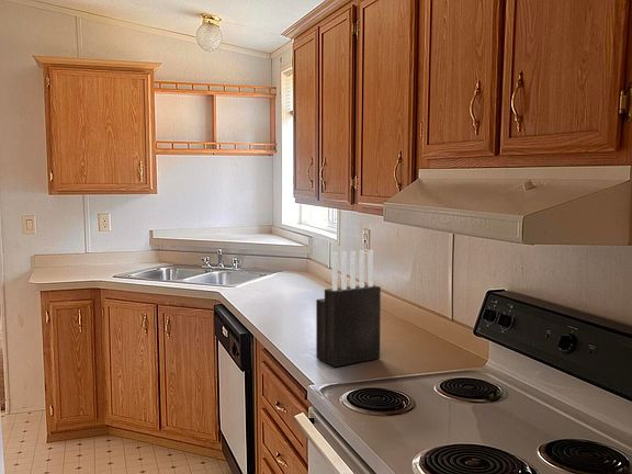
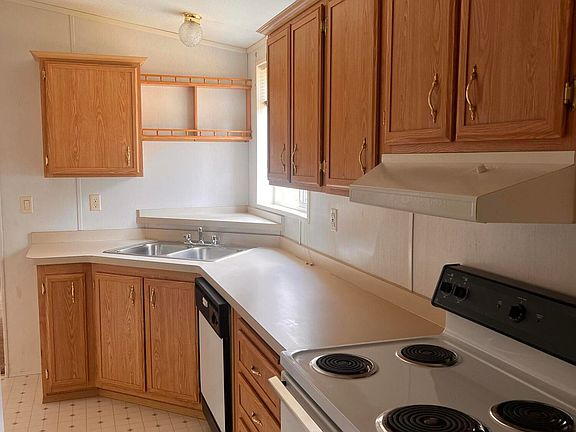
- knife block [315,249,382,368]
